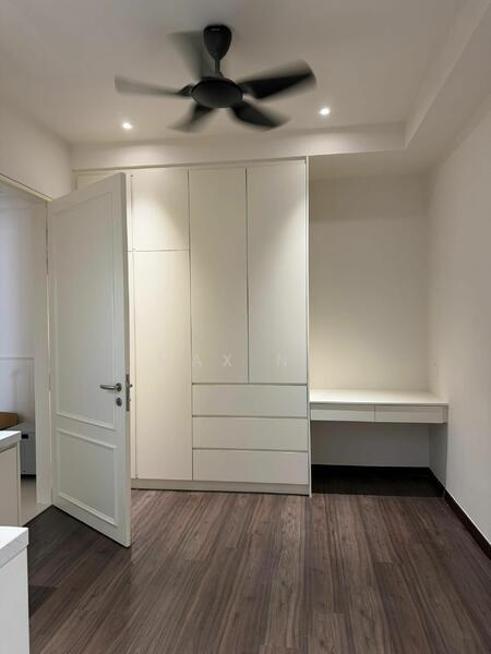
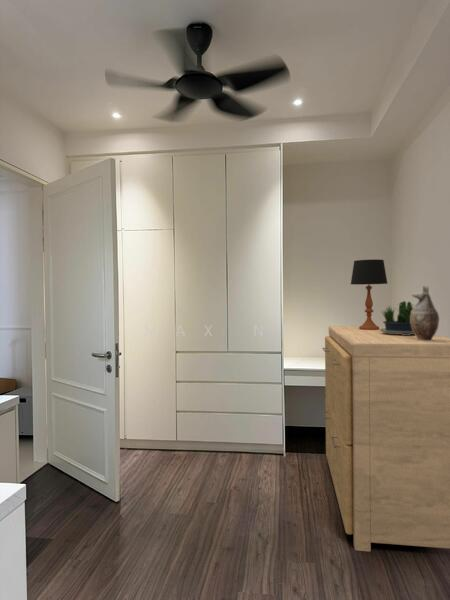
+ table lamp [350,259,389,330]
+ potted plant [380,300,414,335]
+ dresser [321,325,450,552]
+ decorative vase [410,285,440,341]
